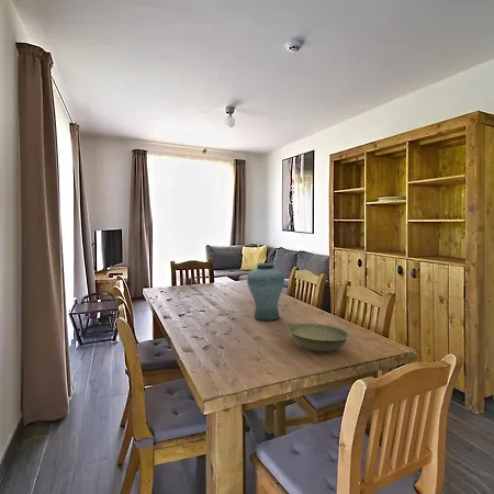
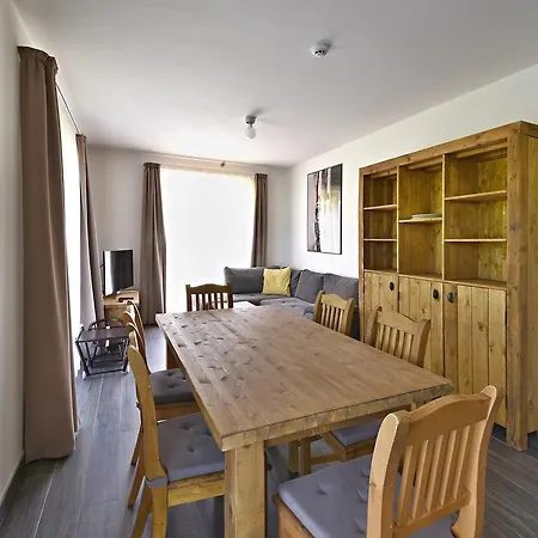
- bowl [288,323,351,352]
- vase [246,262,285,322]
